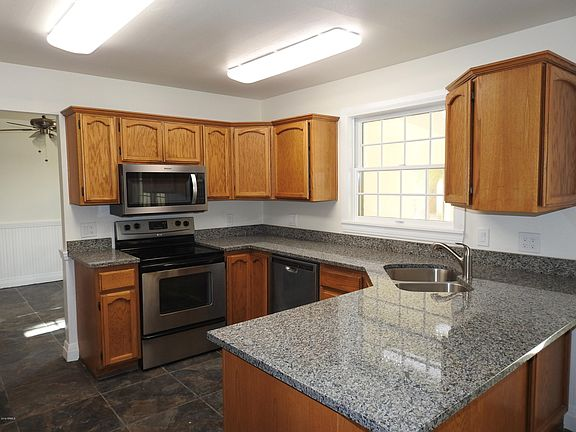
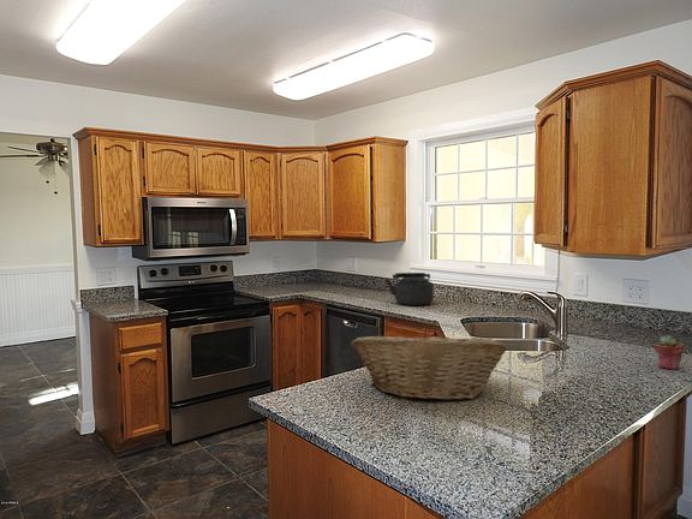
+ potted succulent [654,334,685,370]
+ fruit basket [350,329,508,402]
+ kettle [383,272,435,306]
